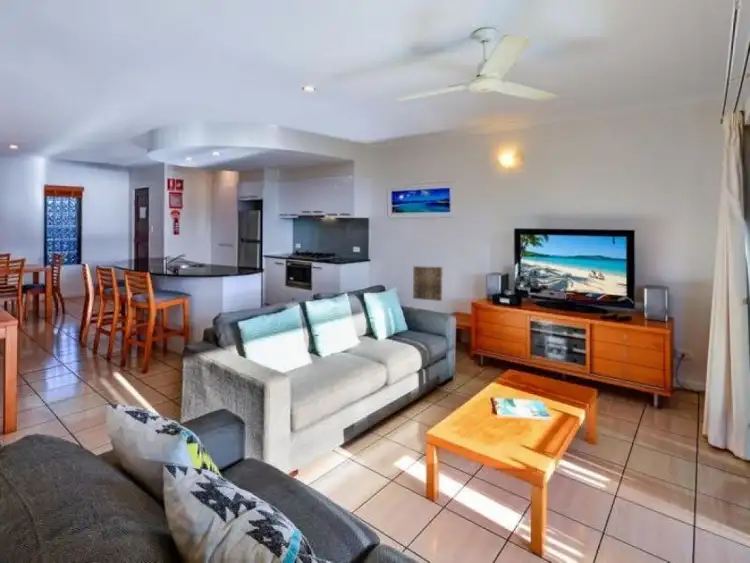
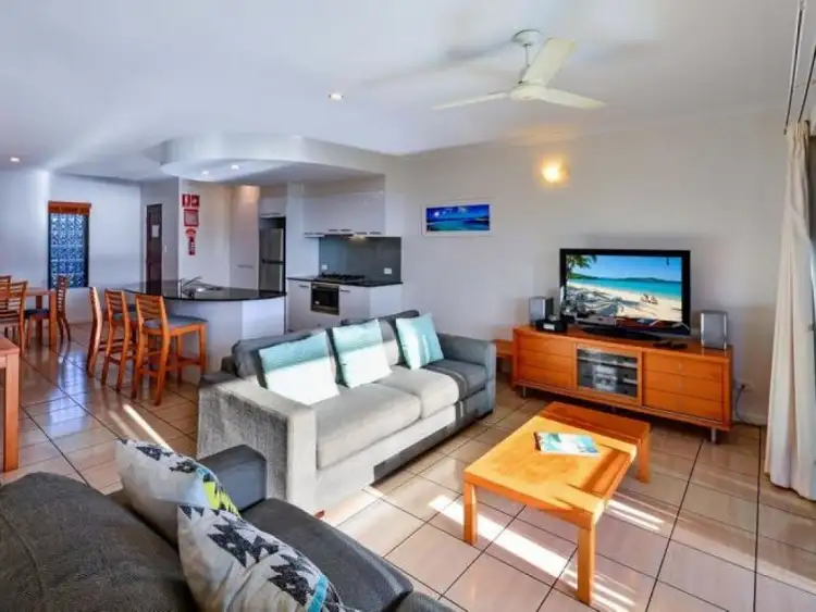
- wall art [412,265,444,302]
